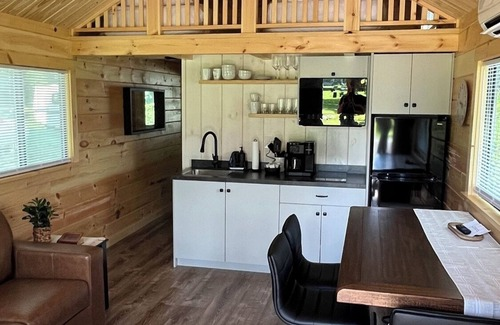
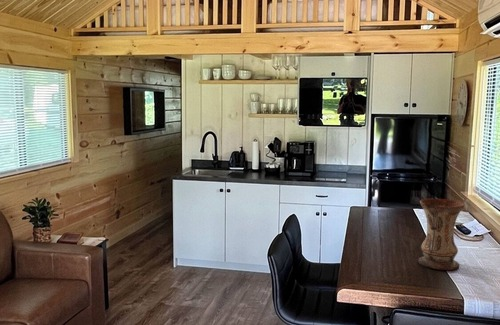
+ vase [417,198,466,271]
